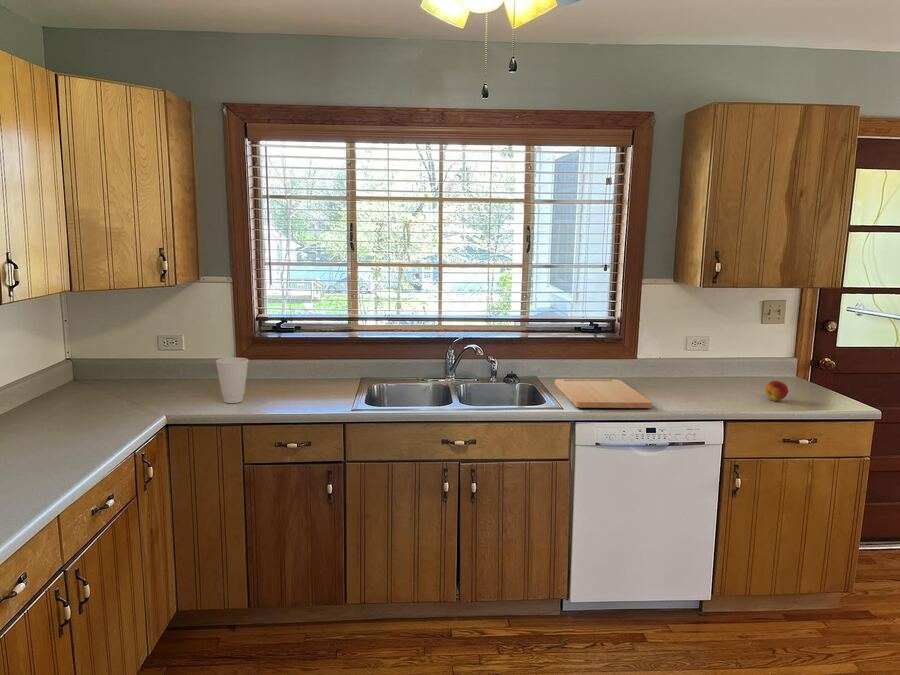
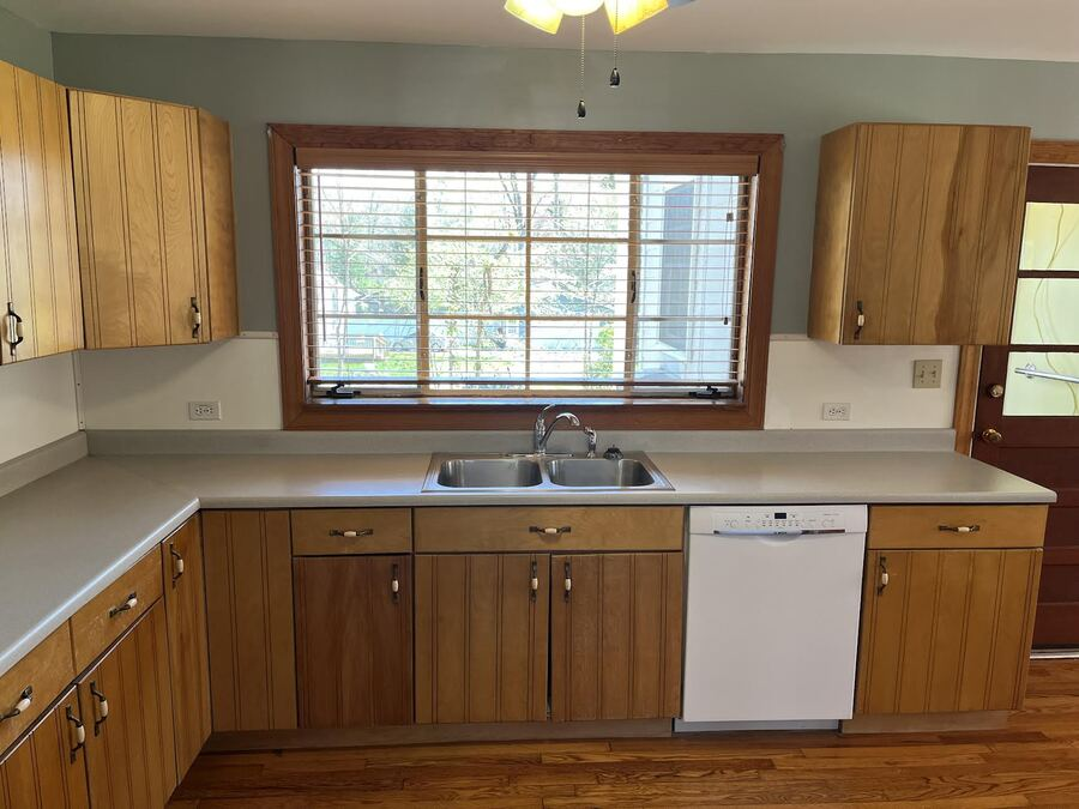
- fruit [764,380,789,402]
- cup [215,357,249,404]
- cutting board [554,378,652,409]
